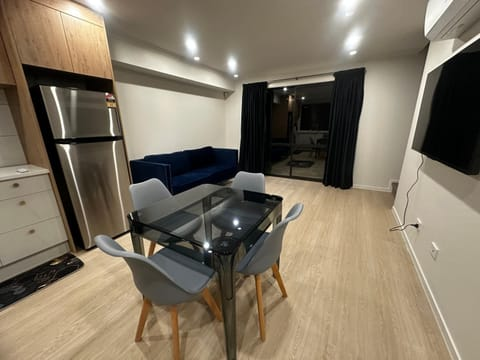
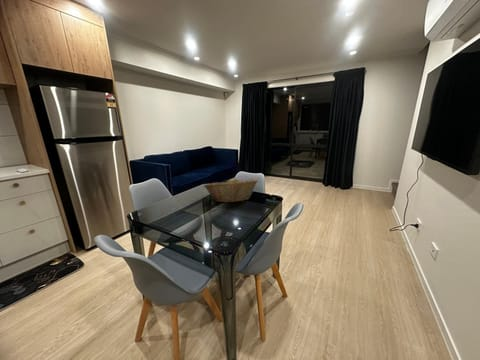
+ fruit basket [203,178,259,204]
